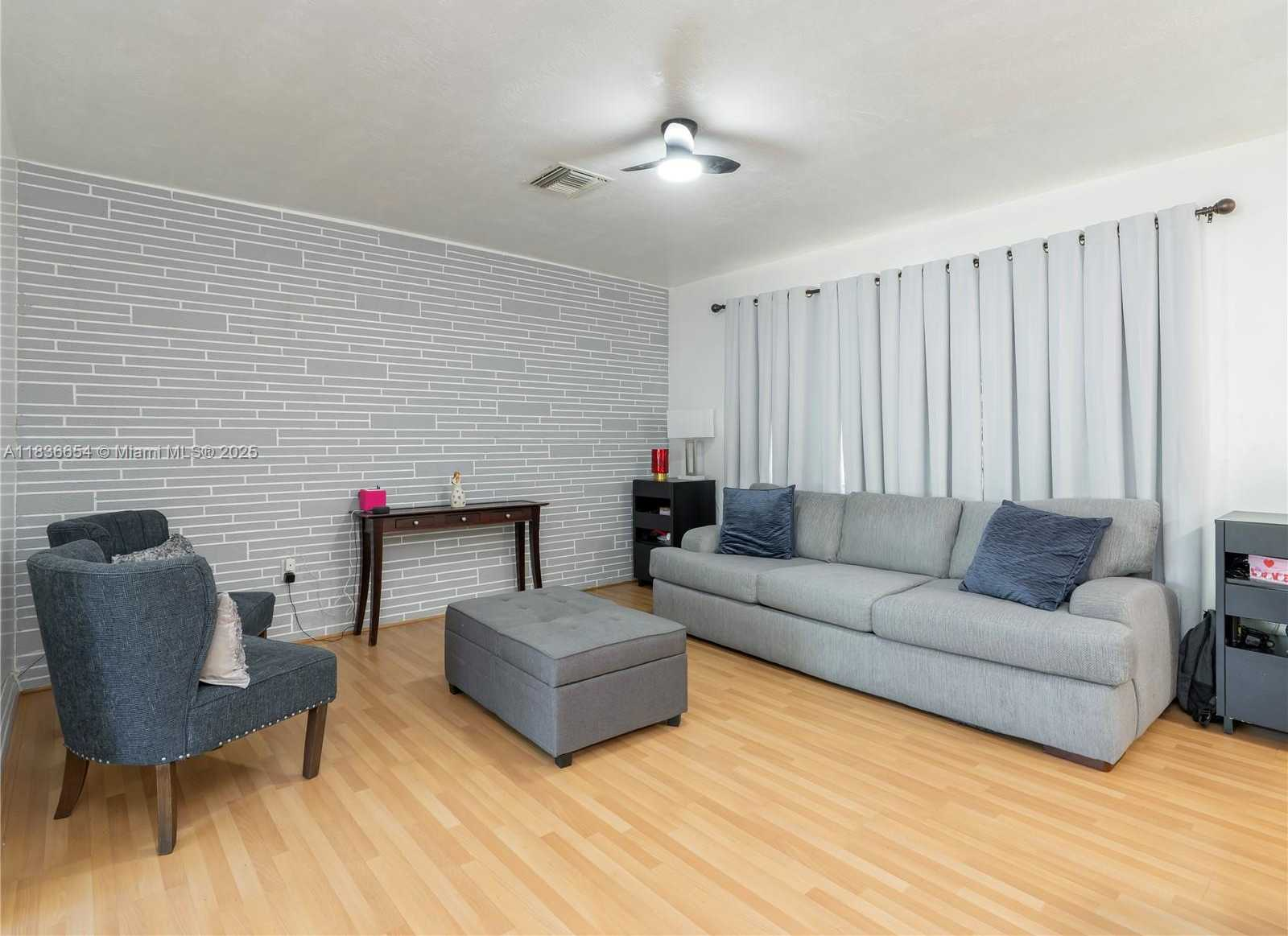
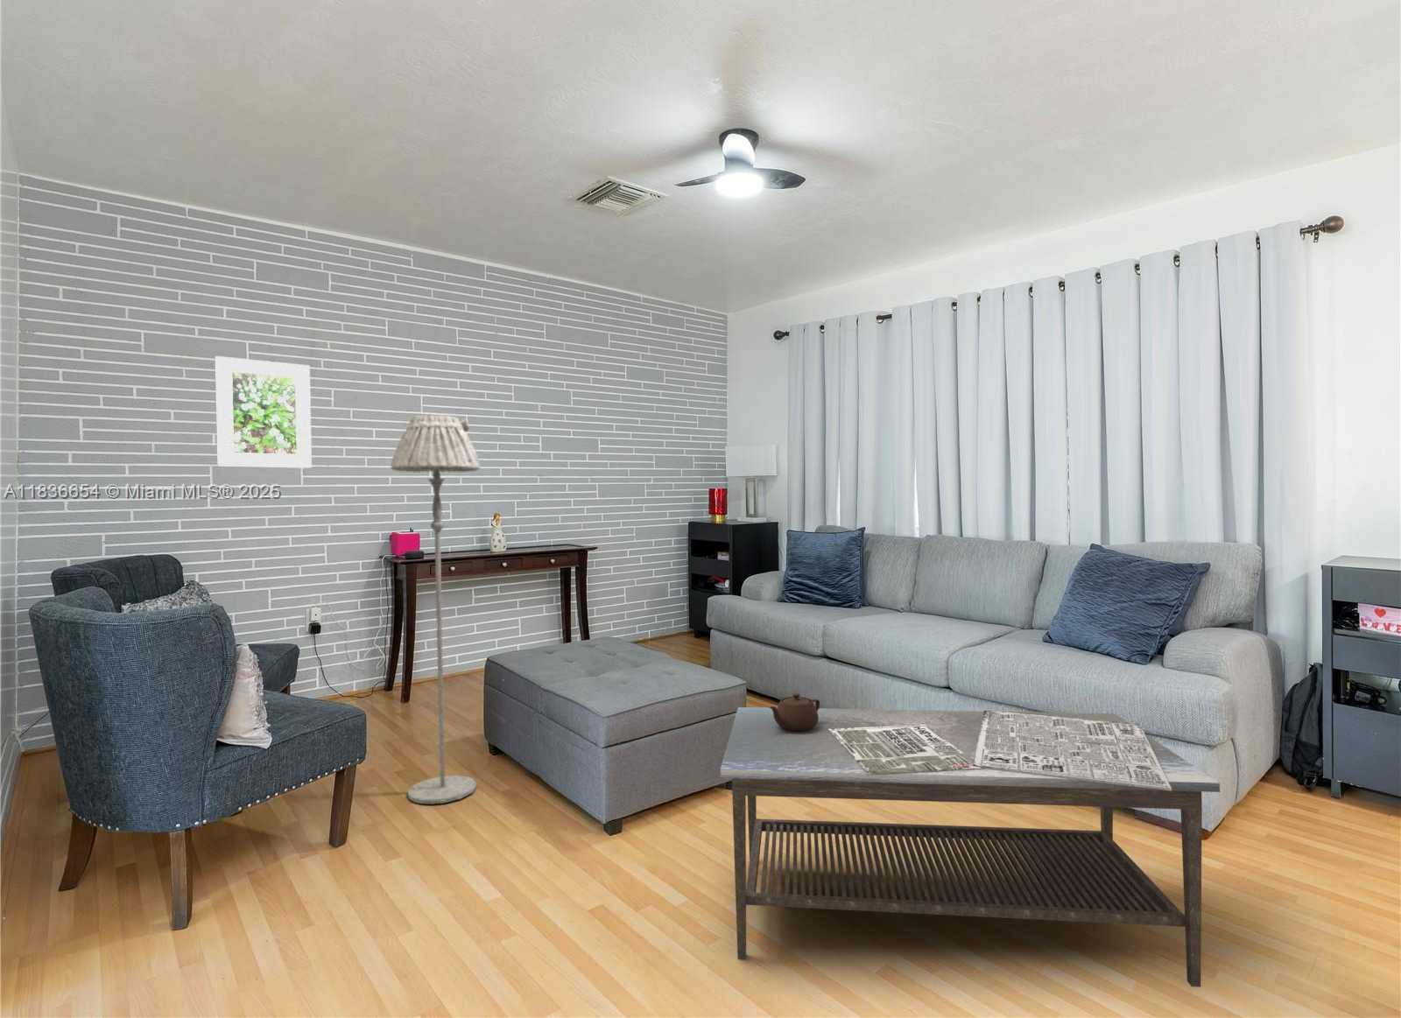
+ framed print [213,356,312,469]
+ coffee table [720,693,1220,989]
+ floor lamp [390,414,481,805]
